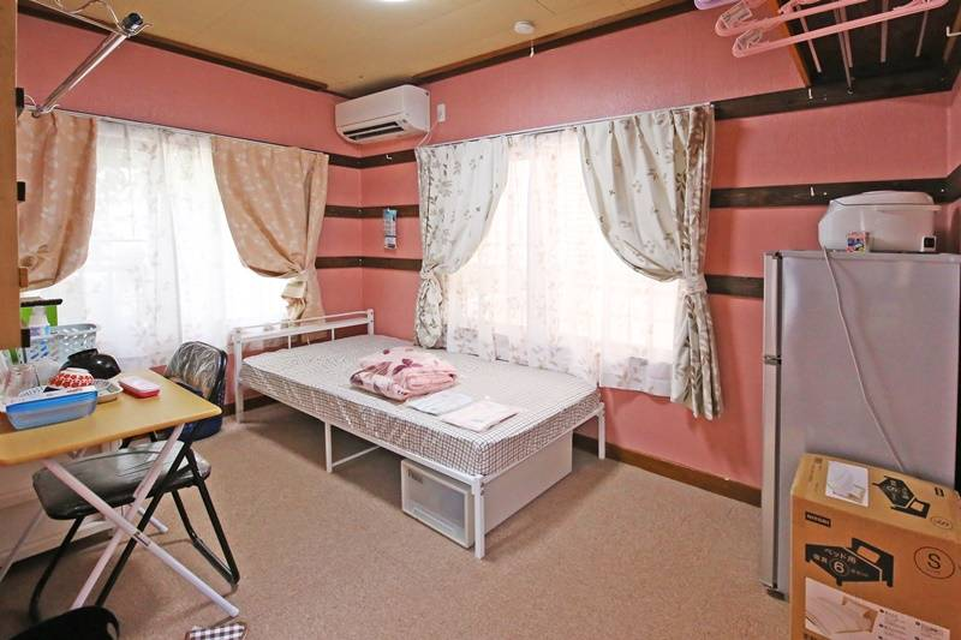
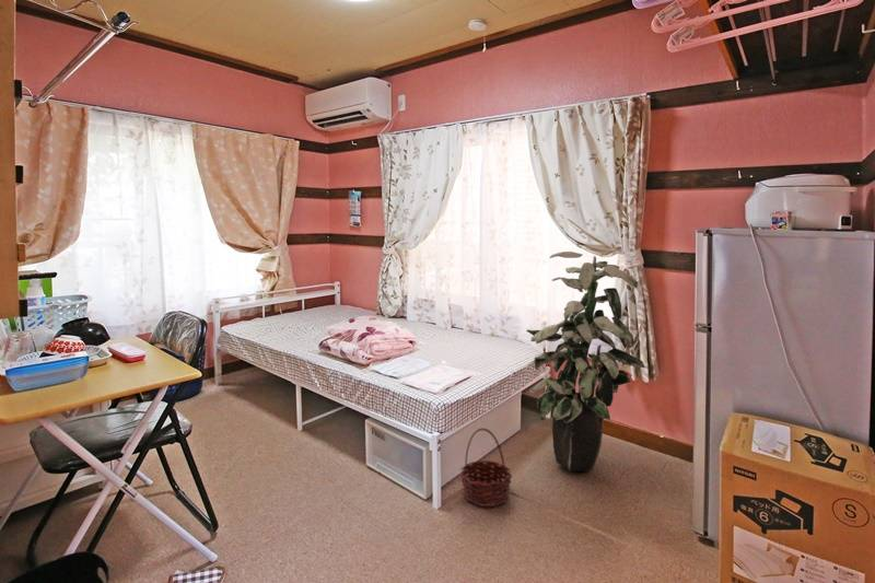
+ basket [459,428,513,508]
+ indoor plant [525,250,646,473]
